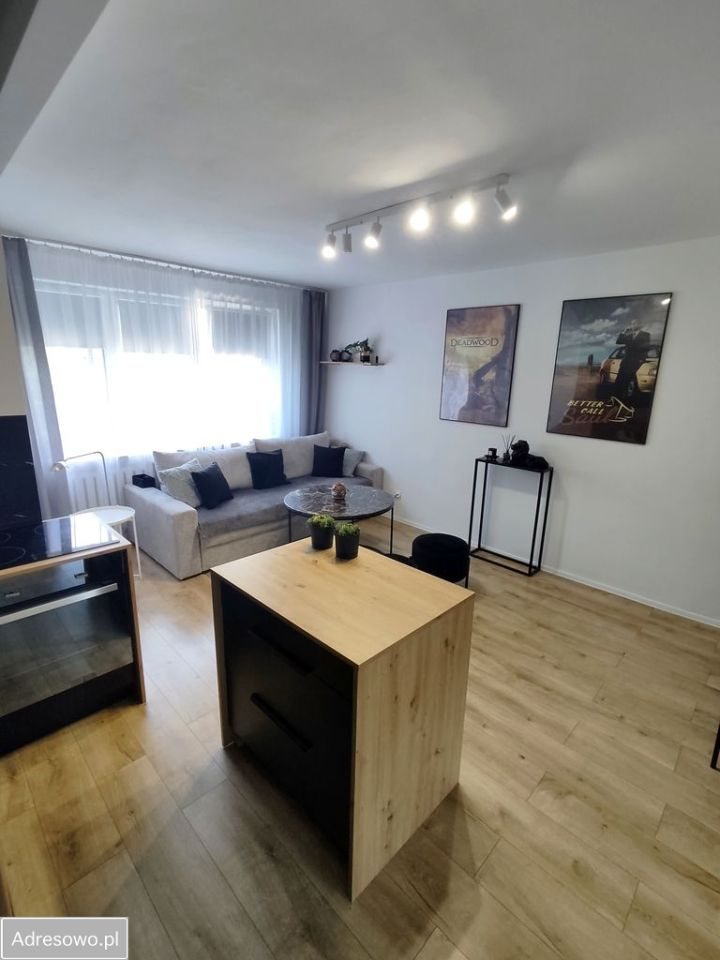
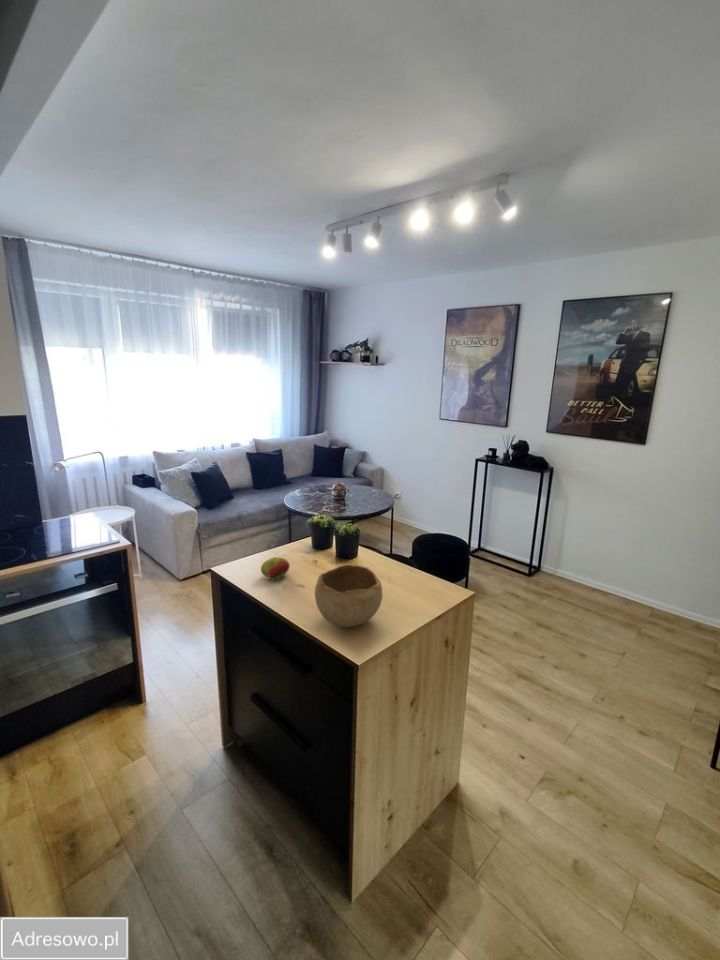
+ fruit [260,556,291,581]
+ bowl [314,564,384,628]
